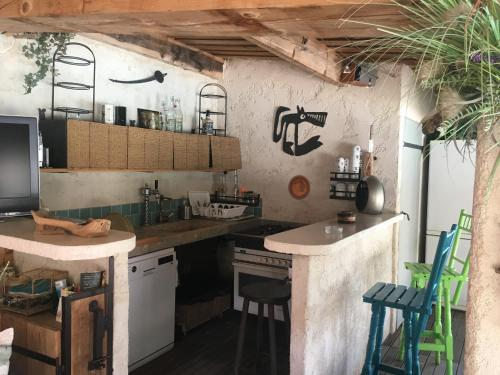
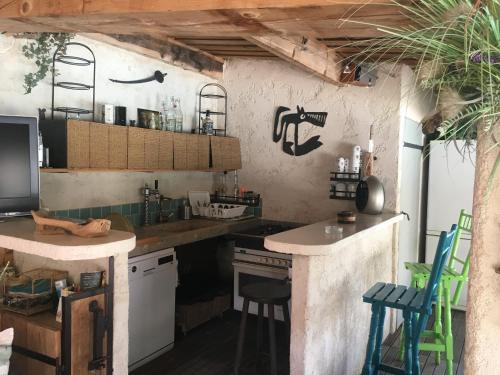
- decorative plate [287,174,311,201]
